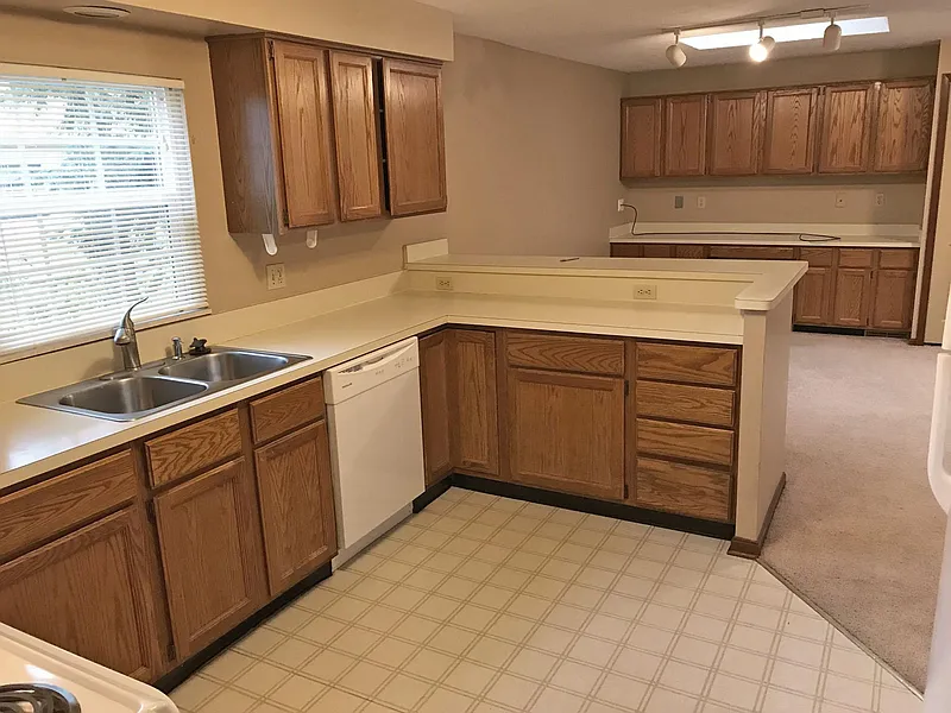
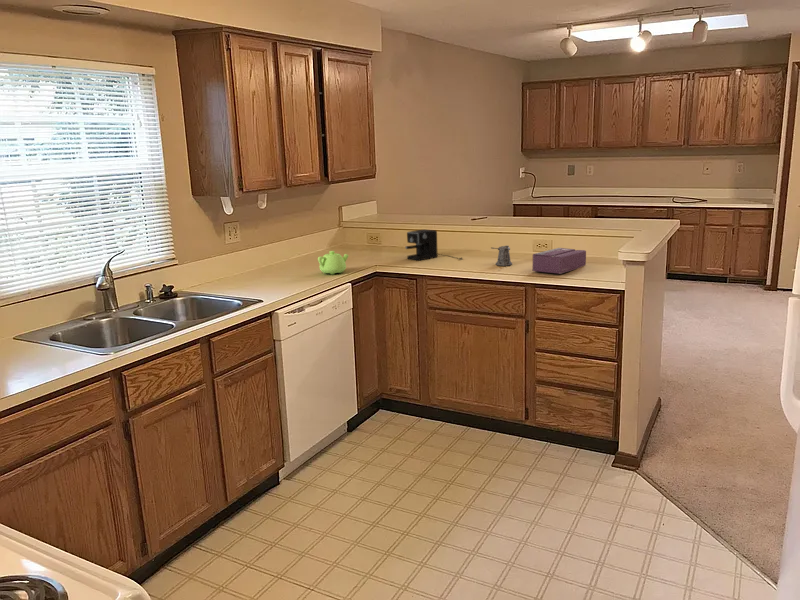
+ pepper shaker [490,245,513,267]
+ coffee maker [404,228,463,262]
+ teapot [317,250,349,275]
+ tissue box [532,247,587,275]
